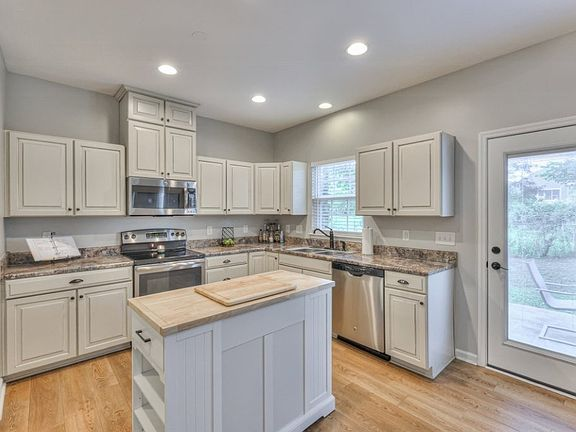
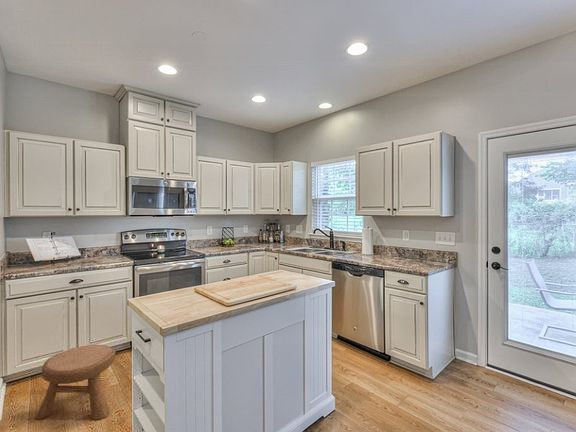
+ stool [35,344,116,421]
